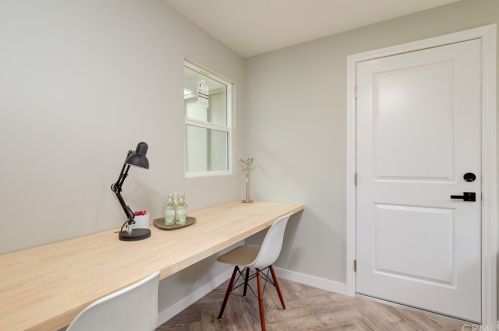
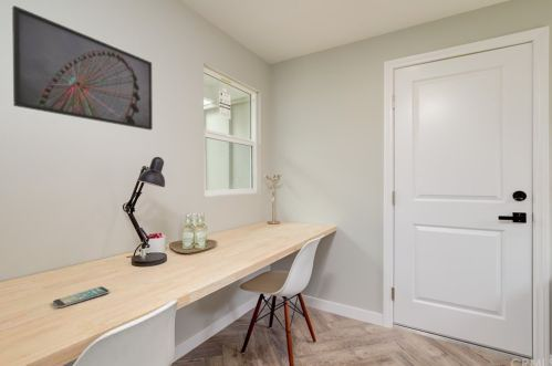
+ smartphone [52,285,111,309]
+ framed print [11,4,154,132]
